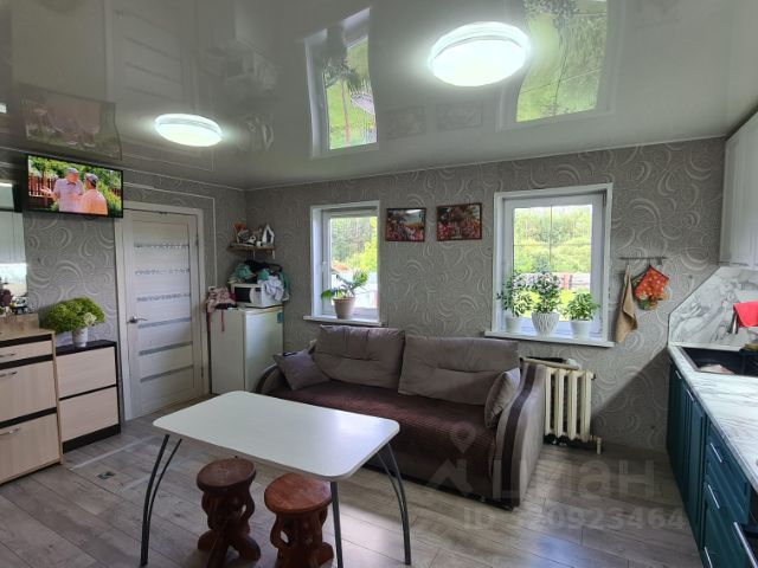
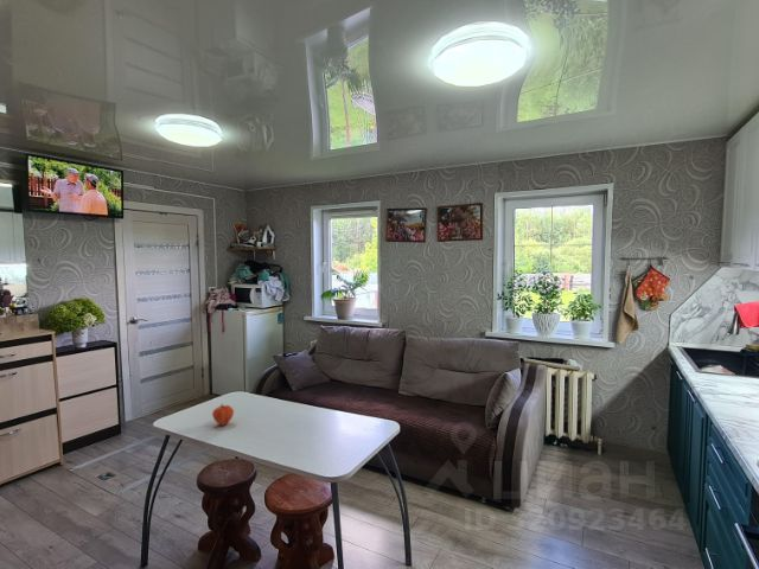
+ fruit [211,403,235,427]
